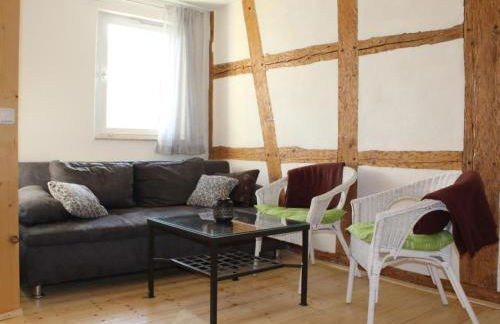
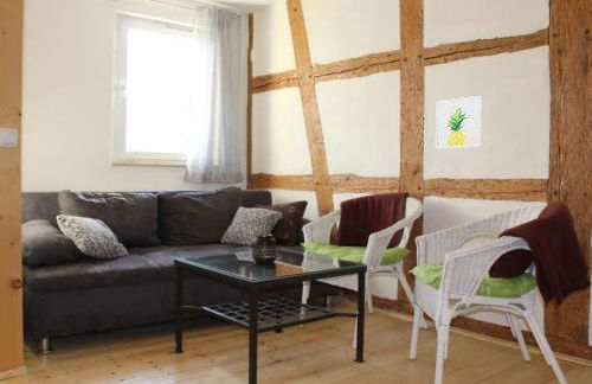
+ wall art [435,95,483,149]
